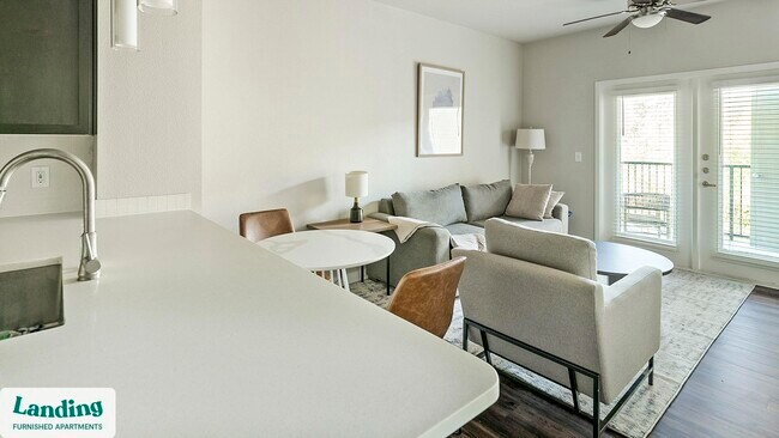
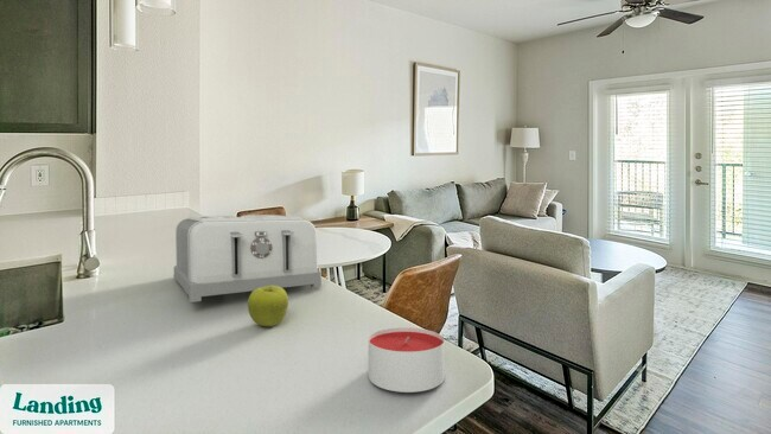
+ candle [368,326,446,394]
+ toaster [173,213,323,304]
+ fruit [247,286,289,327]
